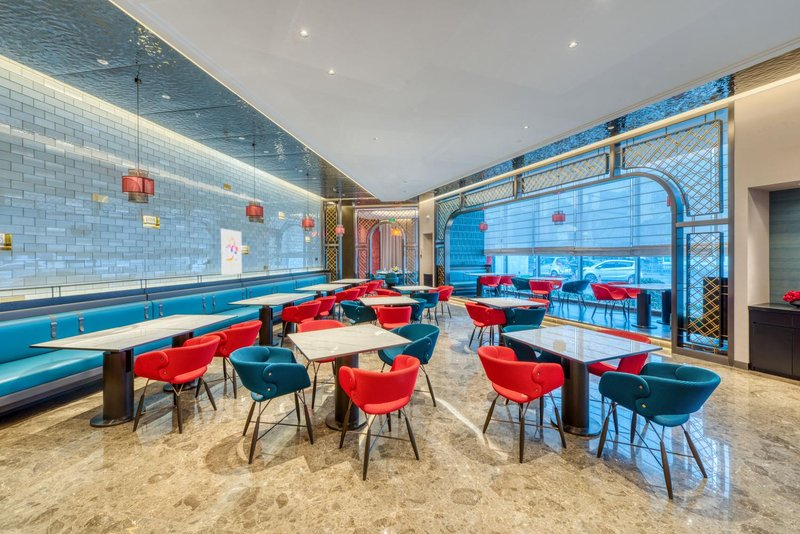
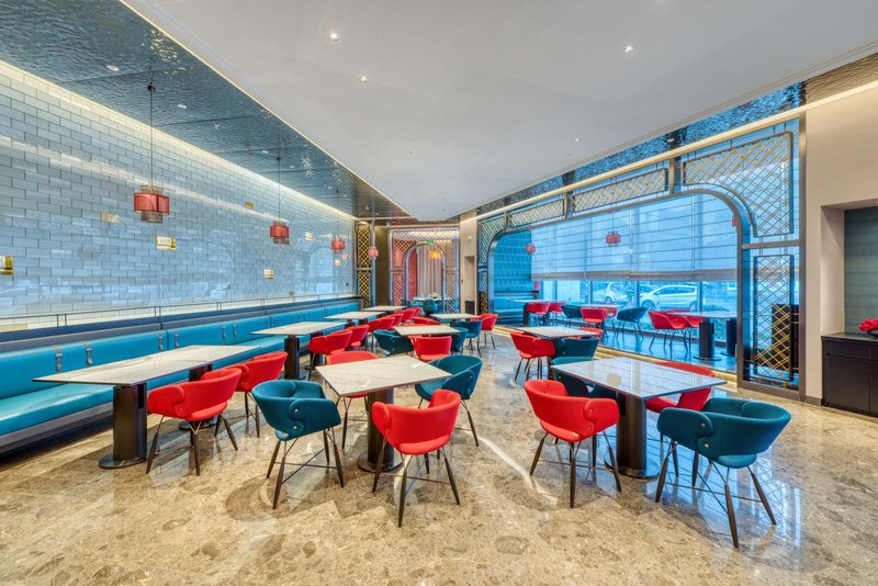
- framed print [220,228,243,276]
